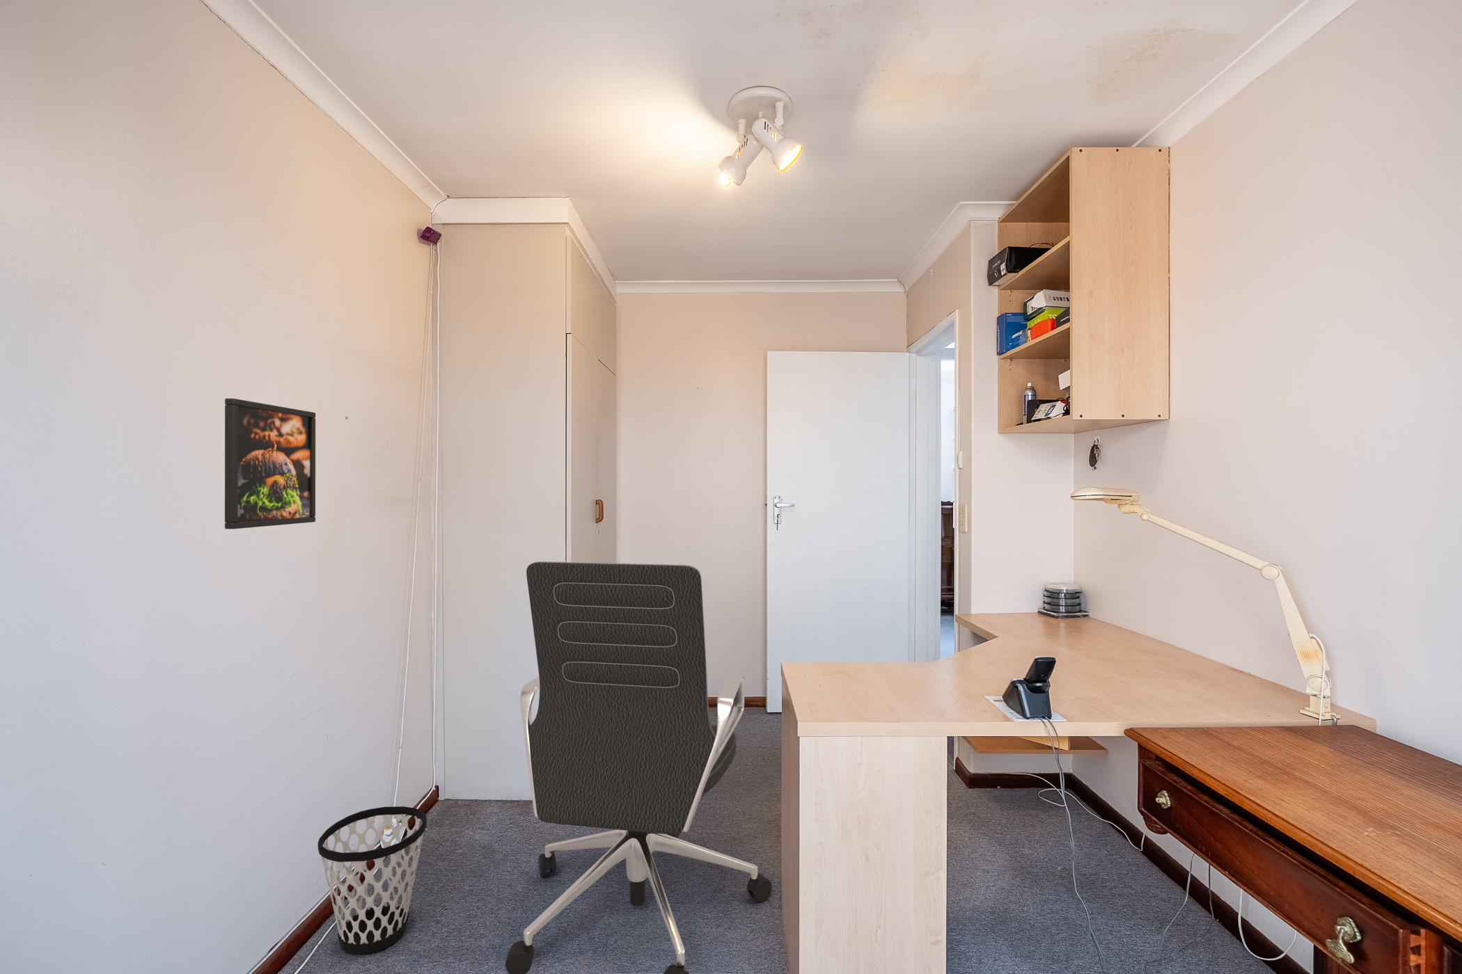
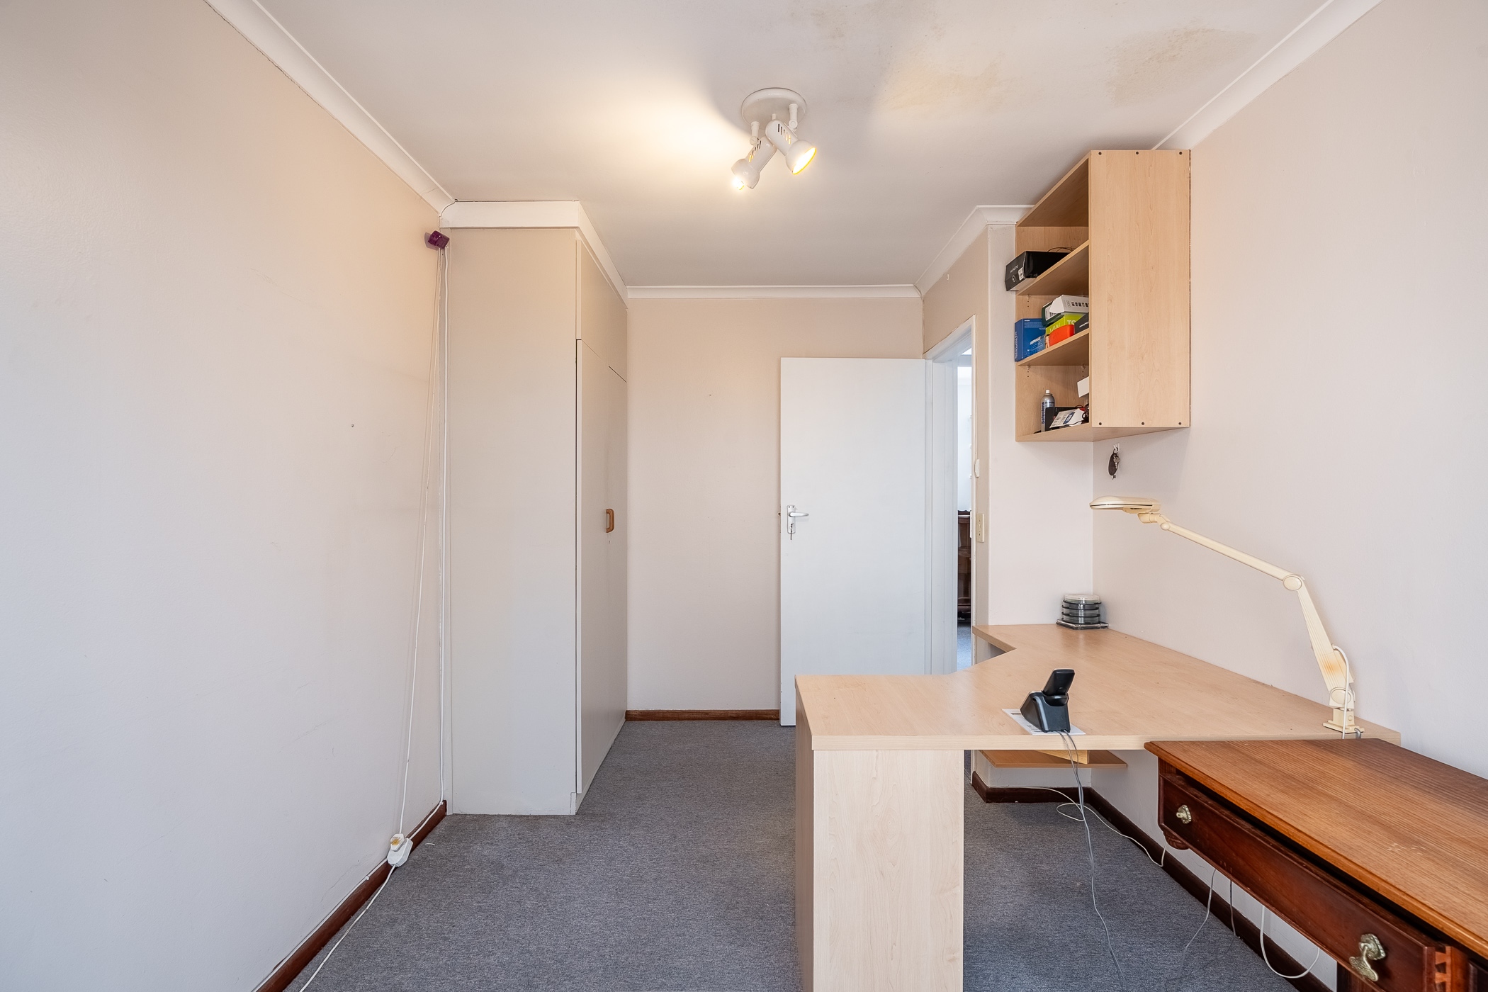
- office chair [505,561,772,974]
- wastebasket [317,806,428,956]
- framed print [224,398,317,529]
